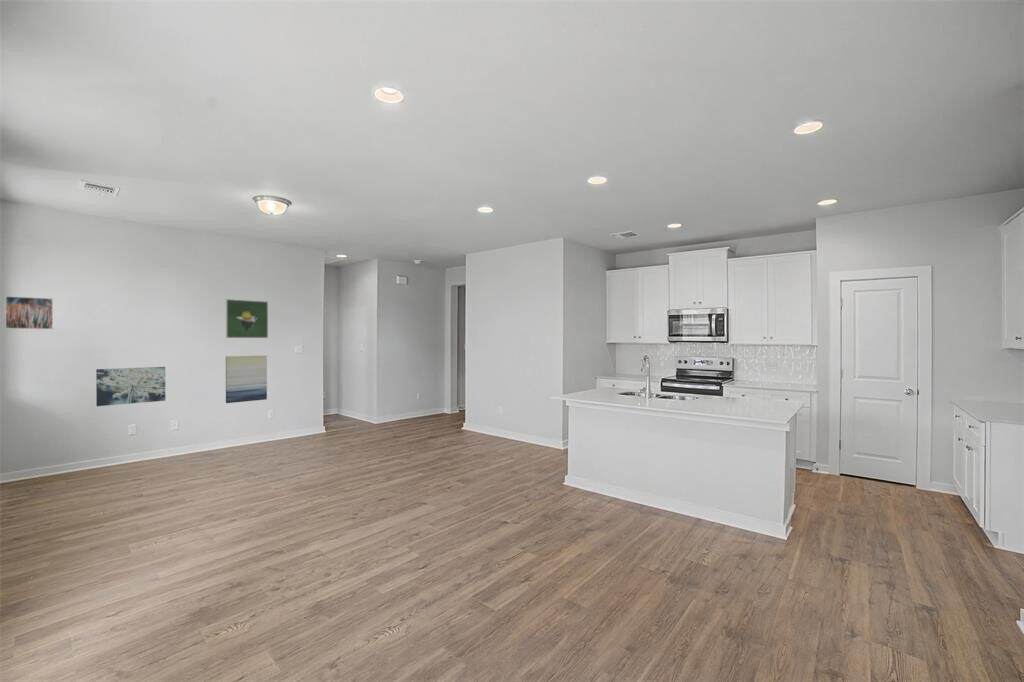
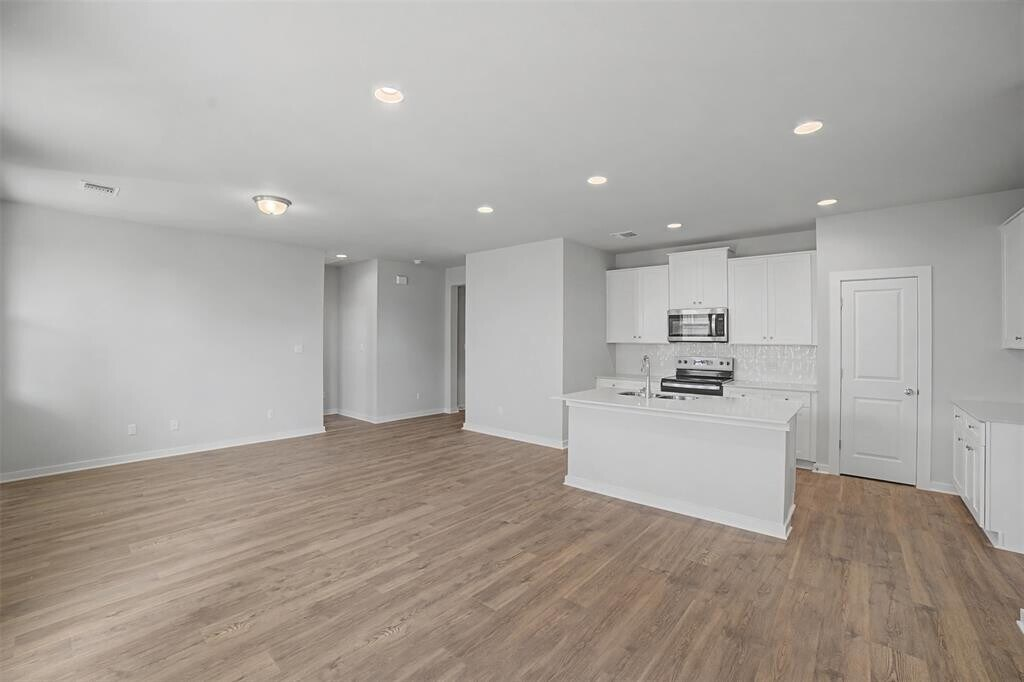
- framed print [4,295,54,330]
- wall art [225,354,268,404]
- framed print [225,298,269,339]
- wall art [95,366,166,407]
